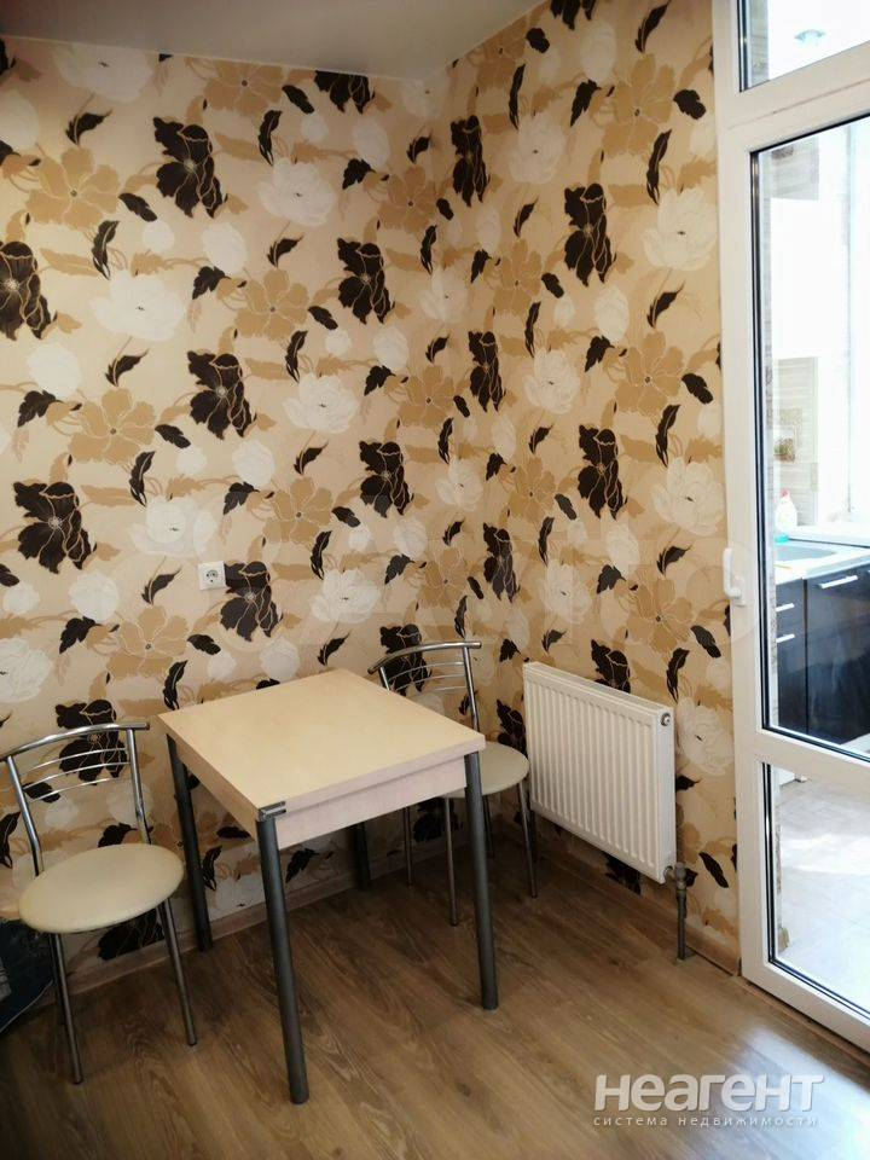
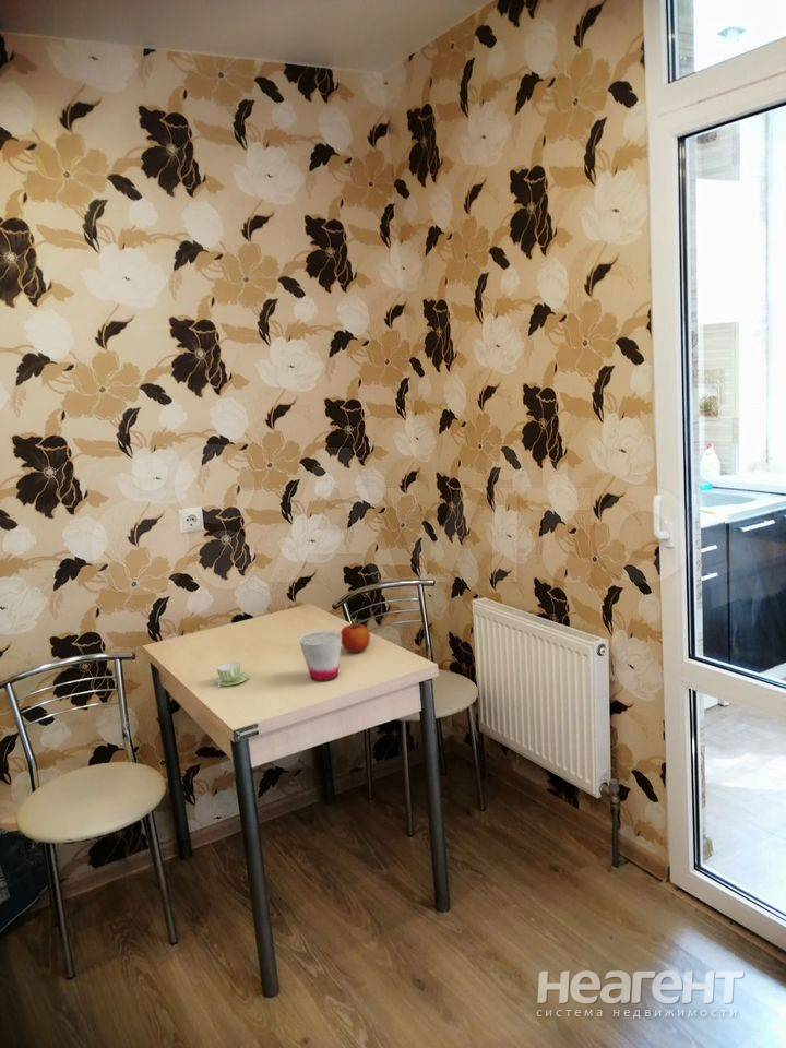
+ cup [214,662,249,688]
+ cup [298,630,342,682]
+ fruit [340,619,371,654]
